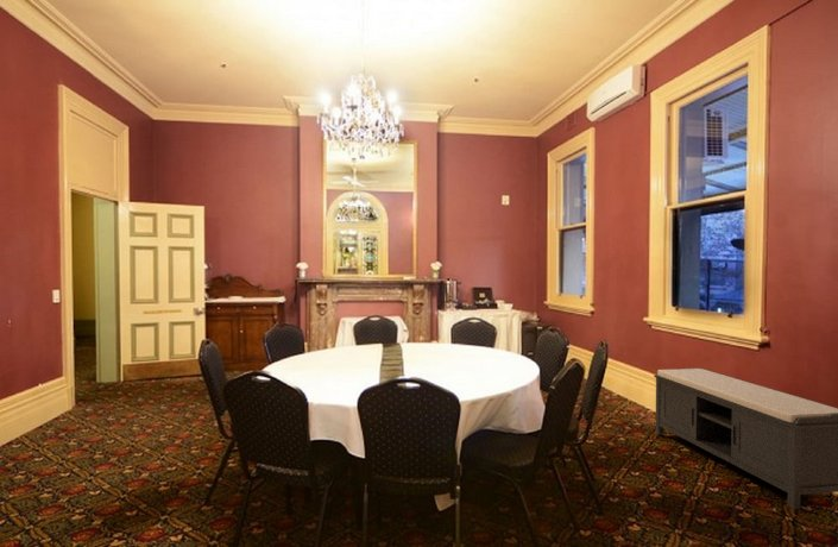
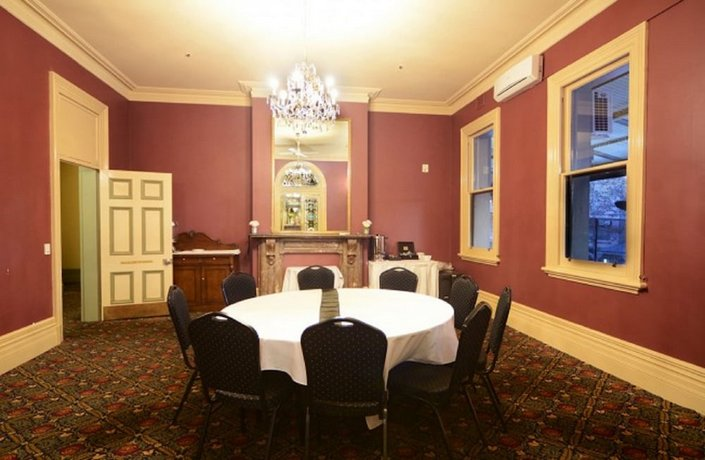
- bench [653,366,838,510]
